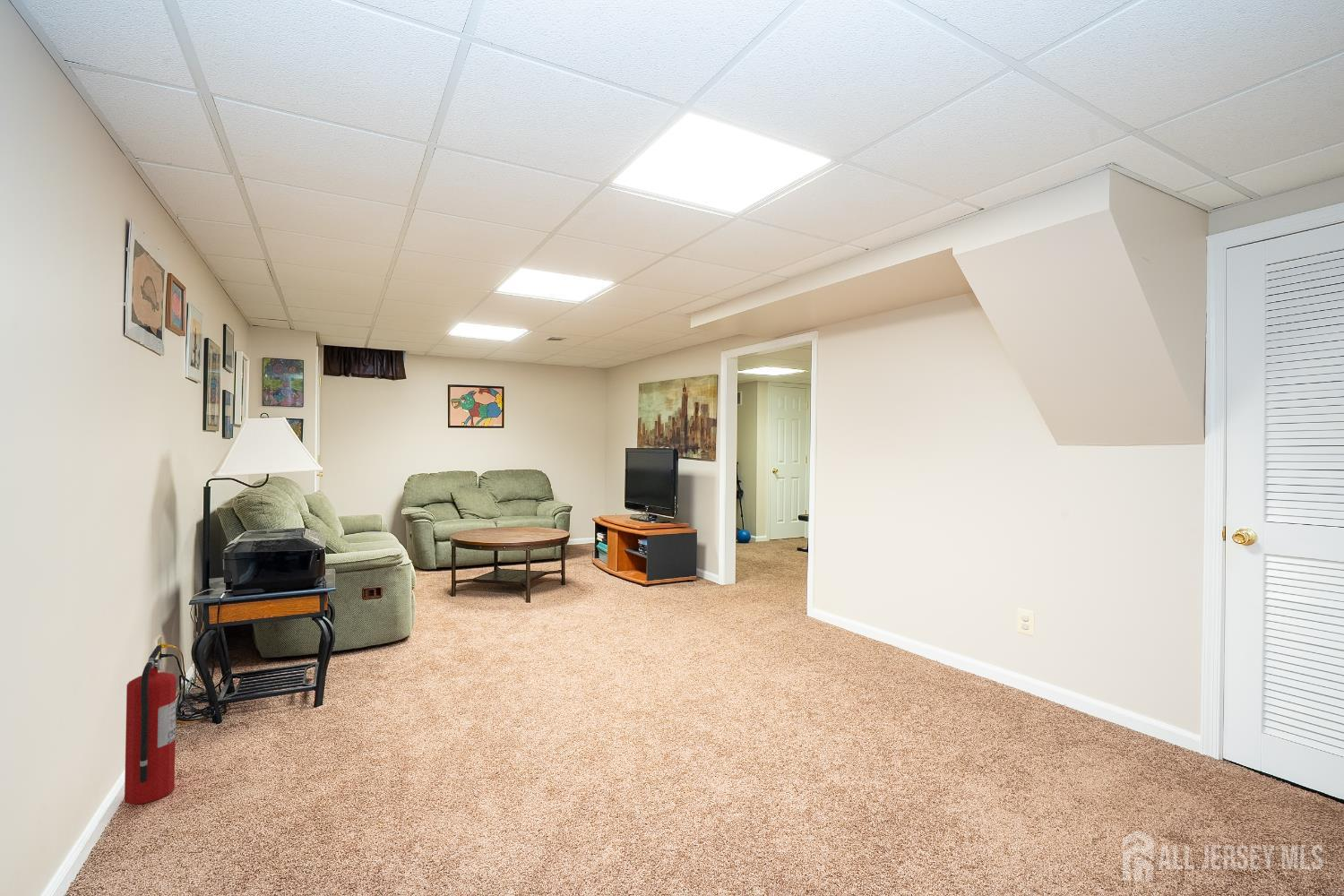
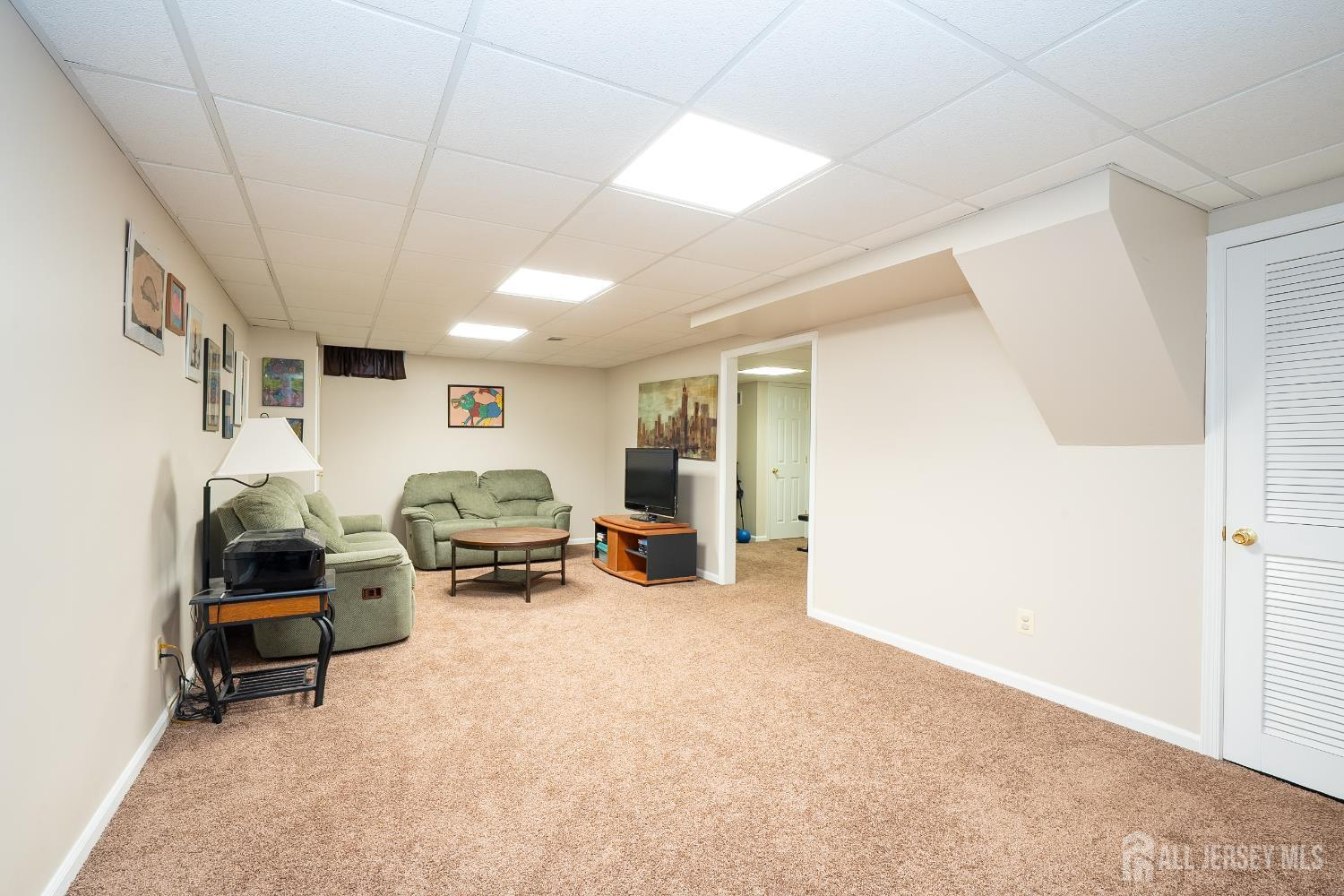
- fire extinguisher [124,644,177,806]
